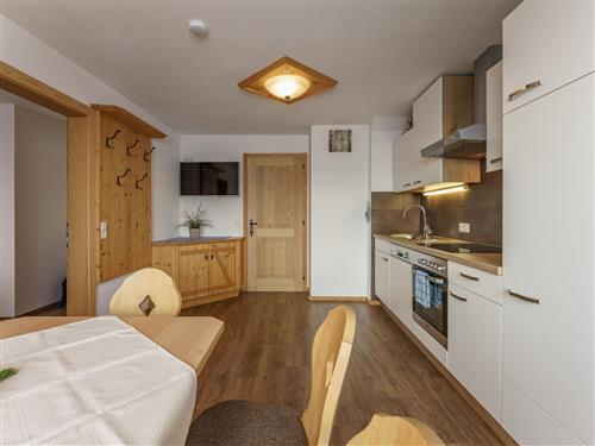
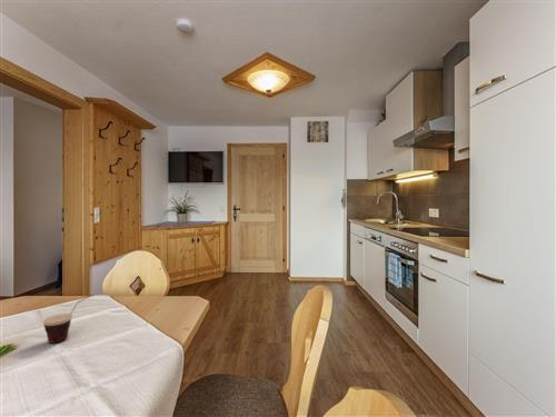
+ cup [42,294,93,345]
